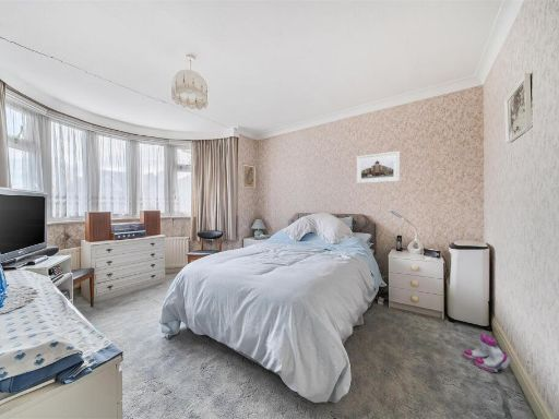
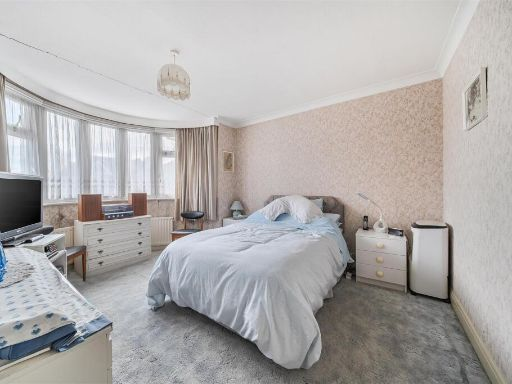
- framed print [356,151,401,184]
- boots [463,333,511,373]
